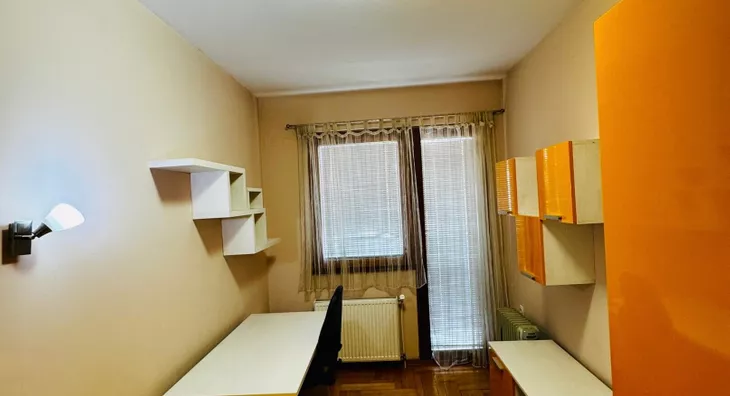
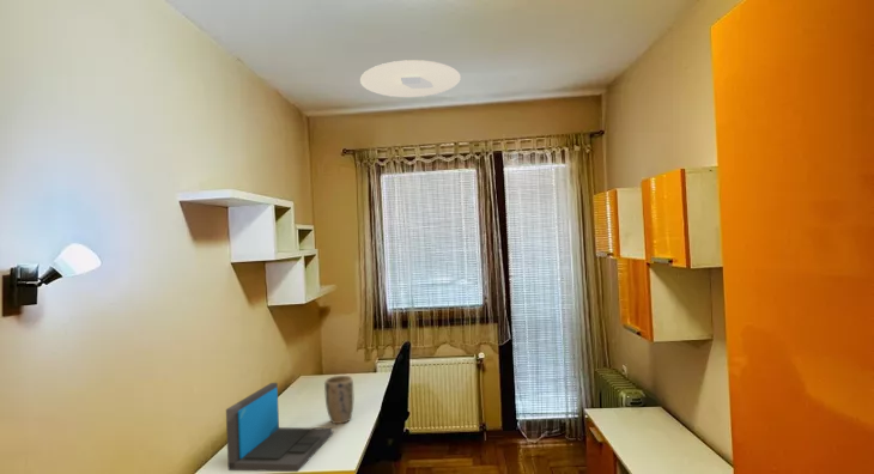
+ plant pot [323,375,354,425]
+ ceiling light [359,59,462,98]
+ laptop [225,382,334,473]
